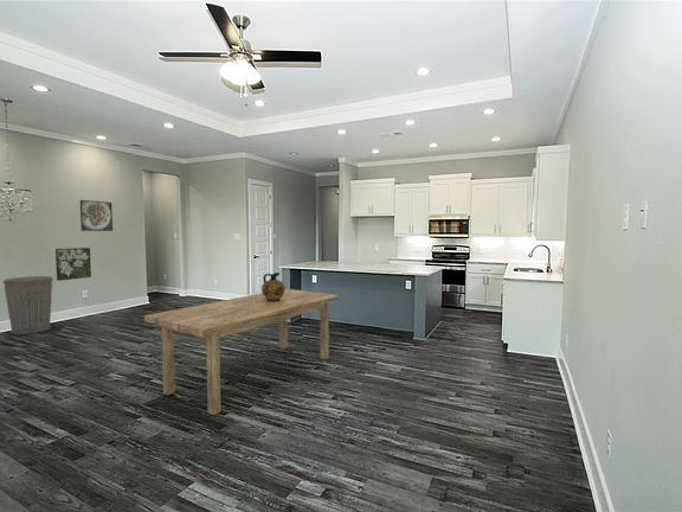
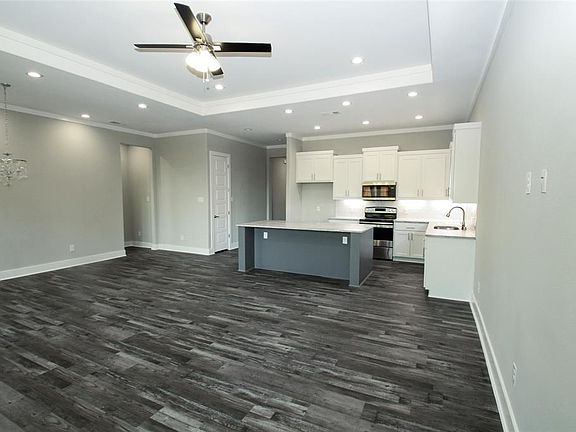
- ceramic jug [260,271,287,302]
- dining table [143,288,340,416]
- trash can [2,275,53,335]
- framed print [79,199,114,232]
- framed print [54,247,92,282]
